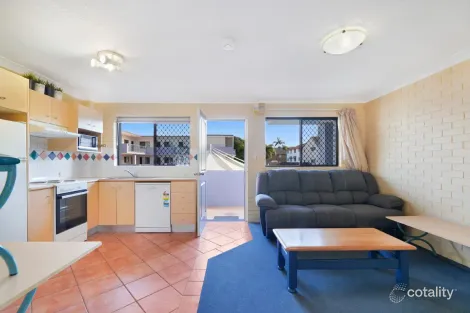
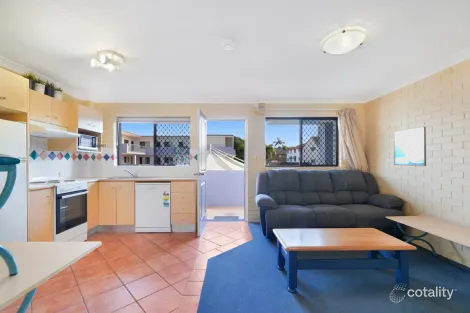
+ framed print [393,126,427,167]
